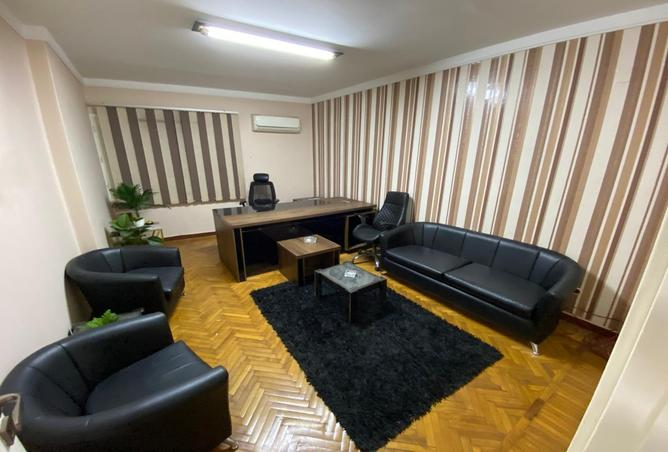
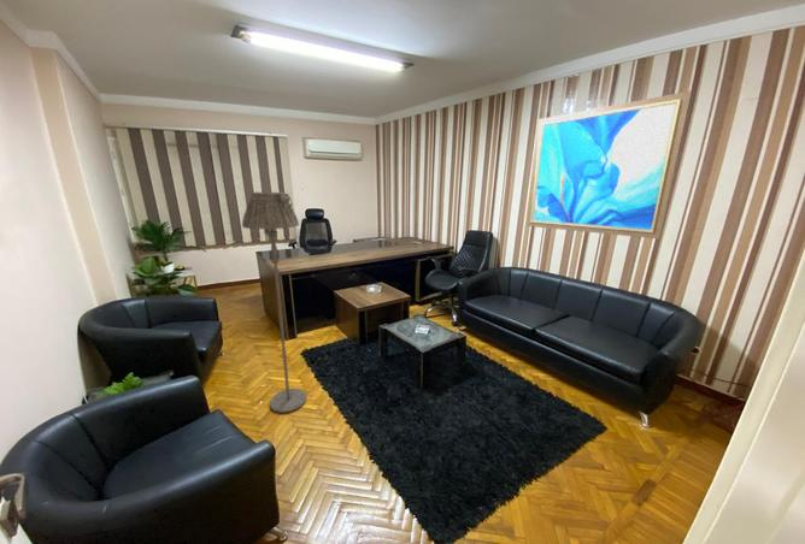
+ floor lamp [241,191,309,414]
+ wall art [525,90,693,241]
